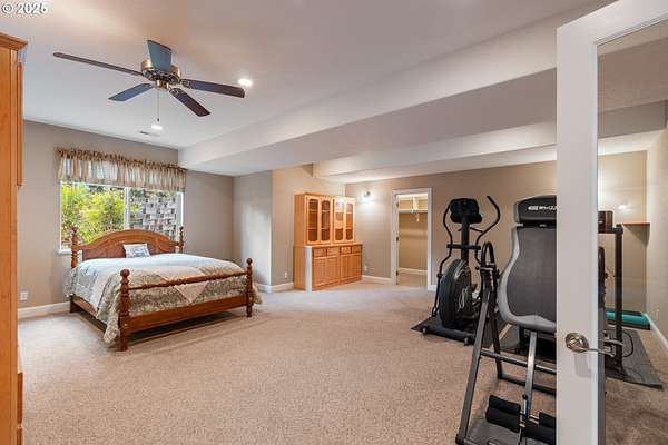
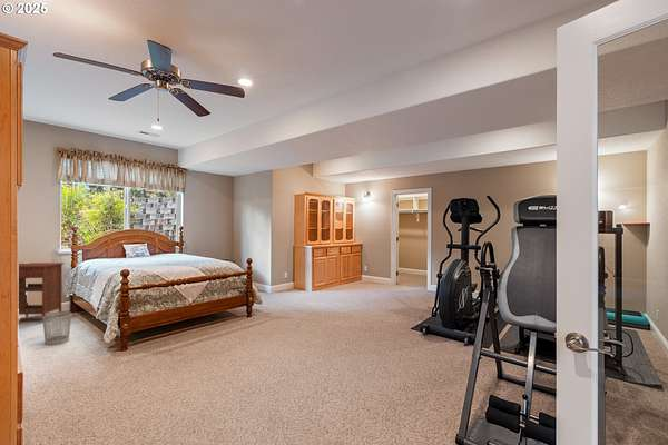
+ nightstand [18,261,66,324]
+ wastebasket [41,310,72,346]
